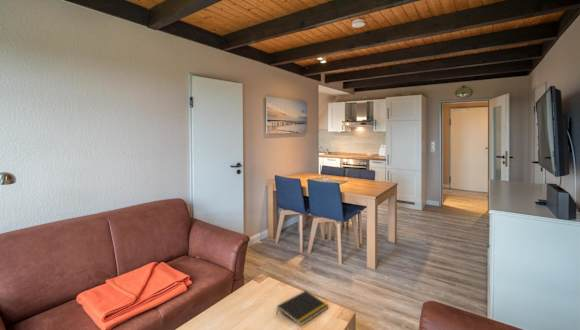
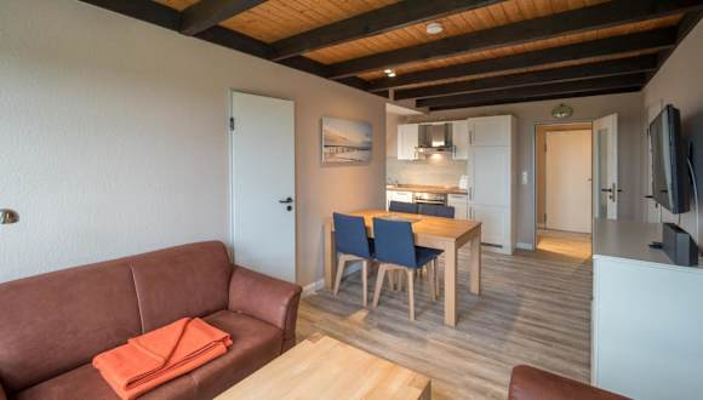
- notepad [275,290,330,327]
